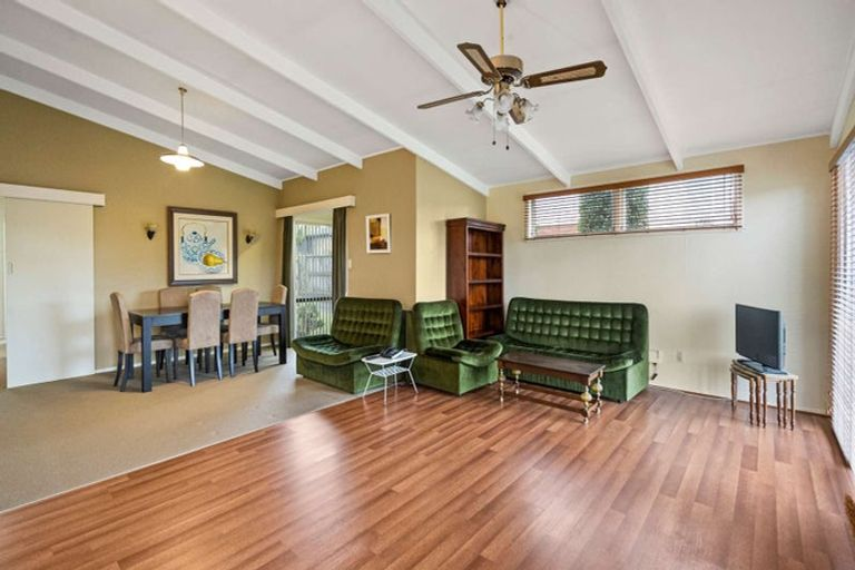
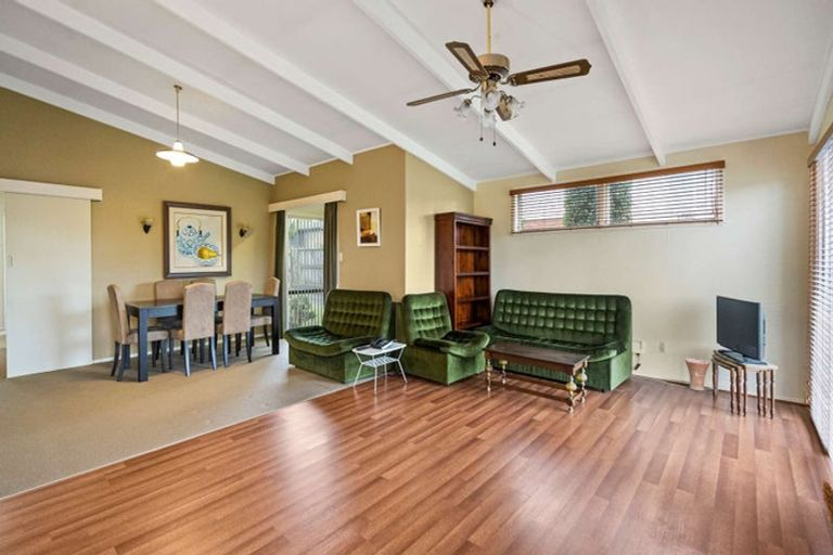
+ vase [684,358,712,391]
